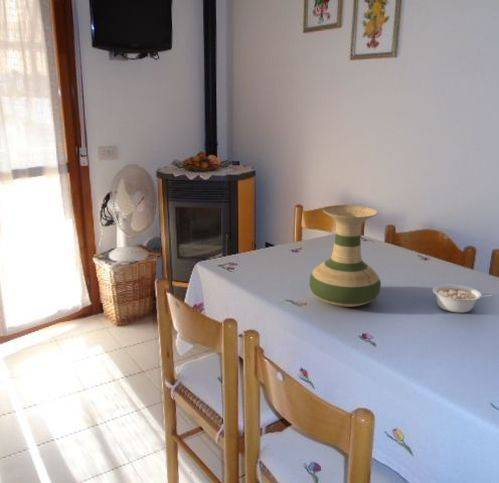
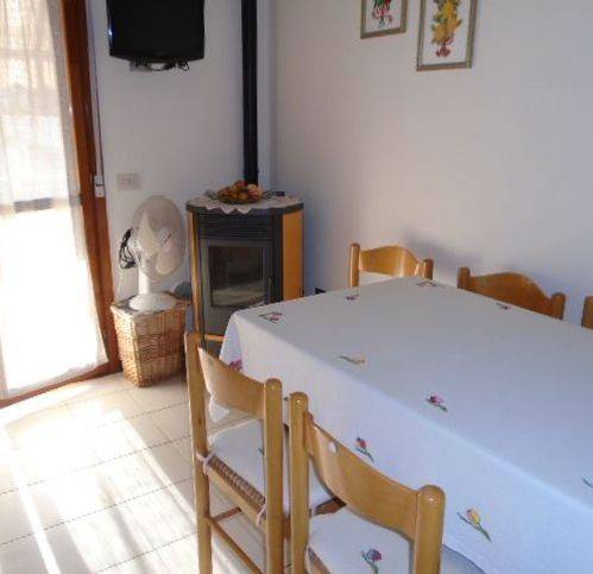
- vase [309,204,382,308]
- legume [432,283,493,314]
